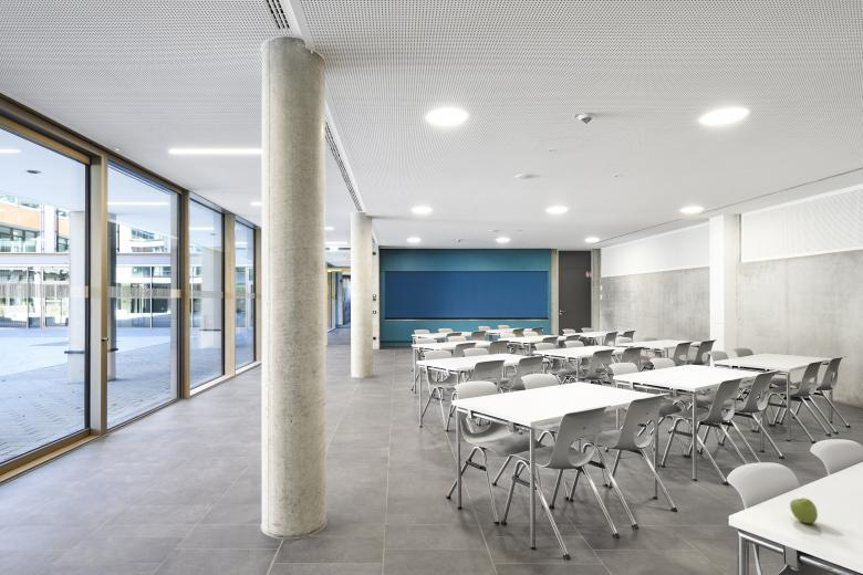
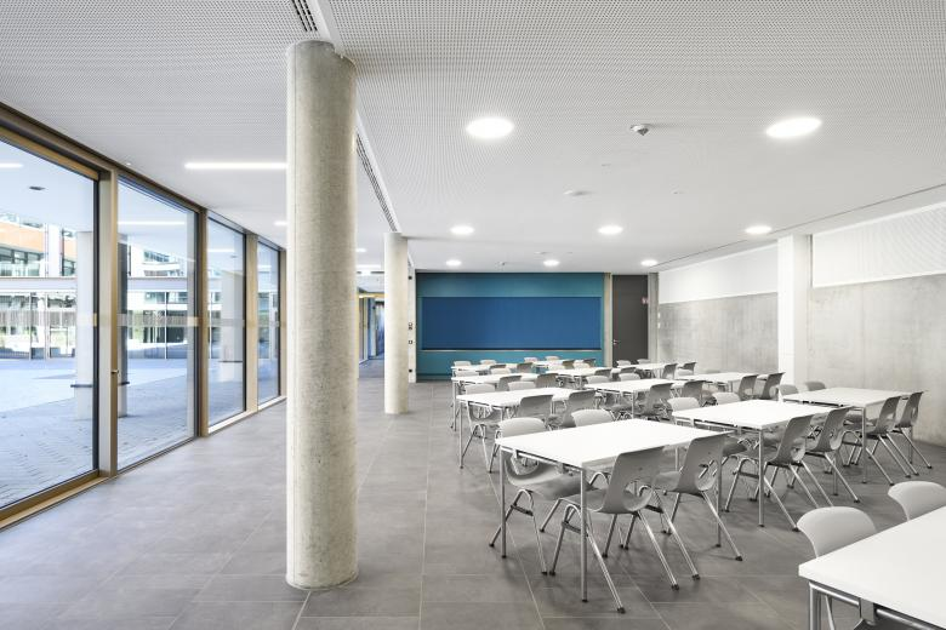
- apple [789,496,819,524]
